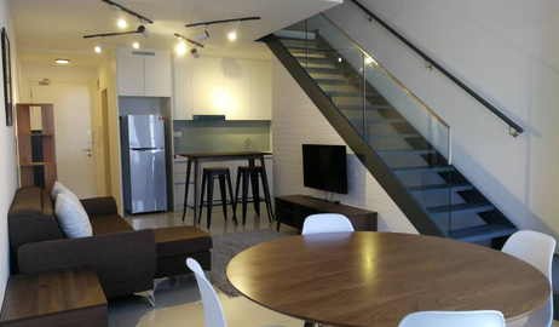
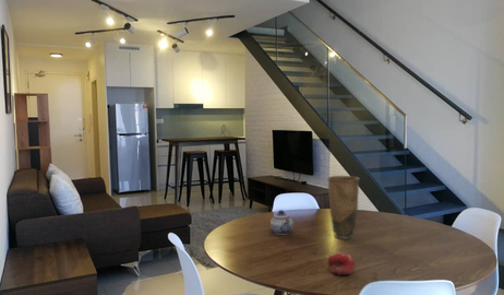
+ fruit [326,251,356,276]
+ teapot [269,209,295,236]
+ vase [326,175,361,240]
